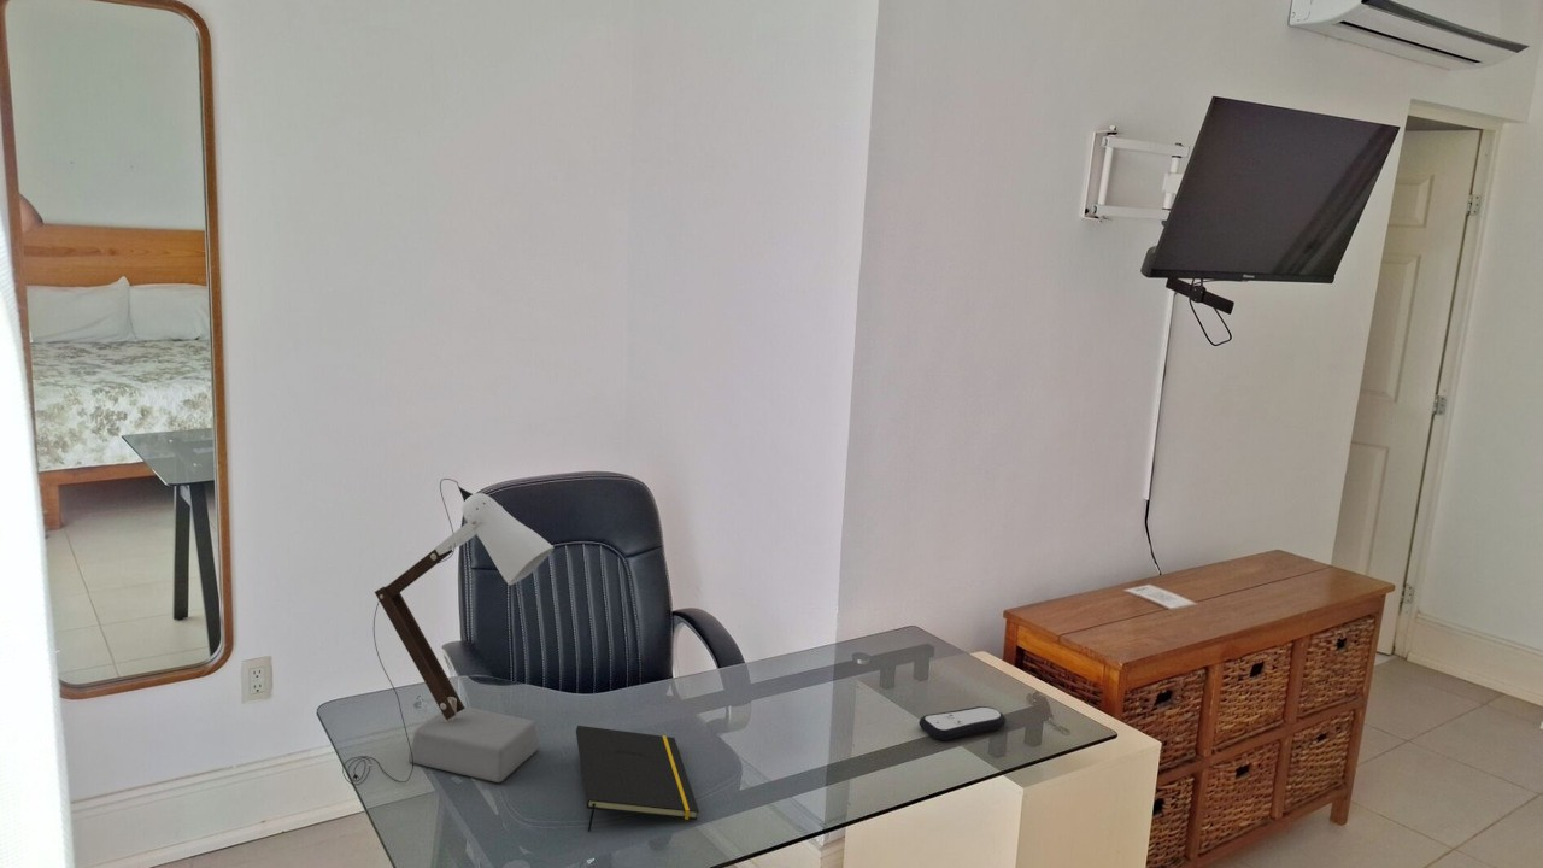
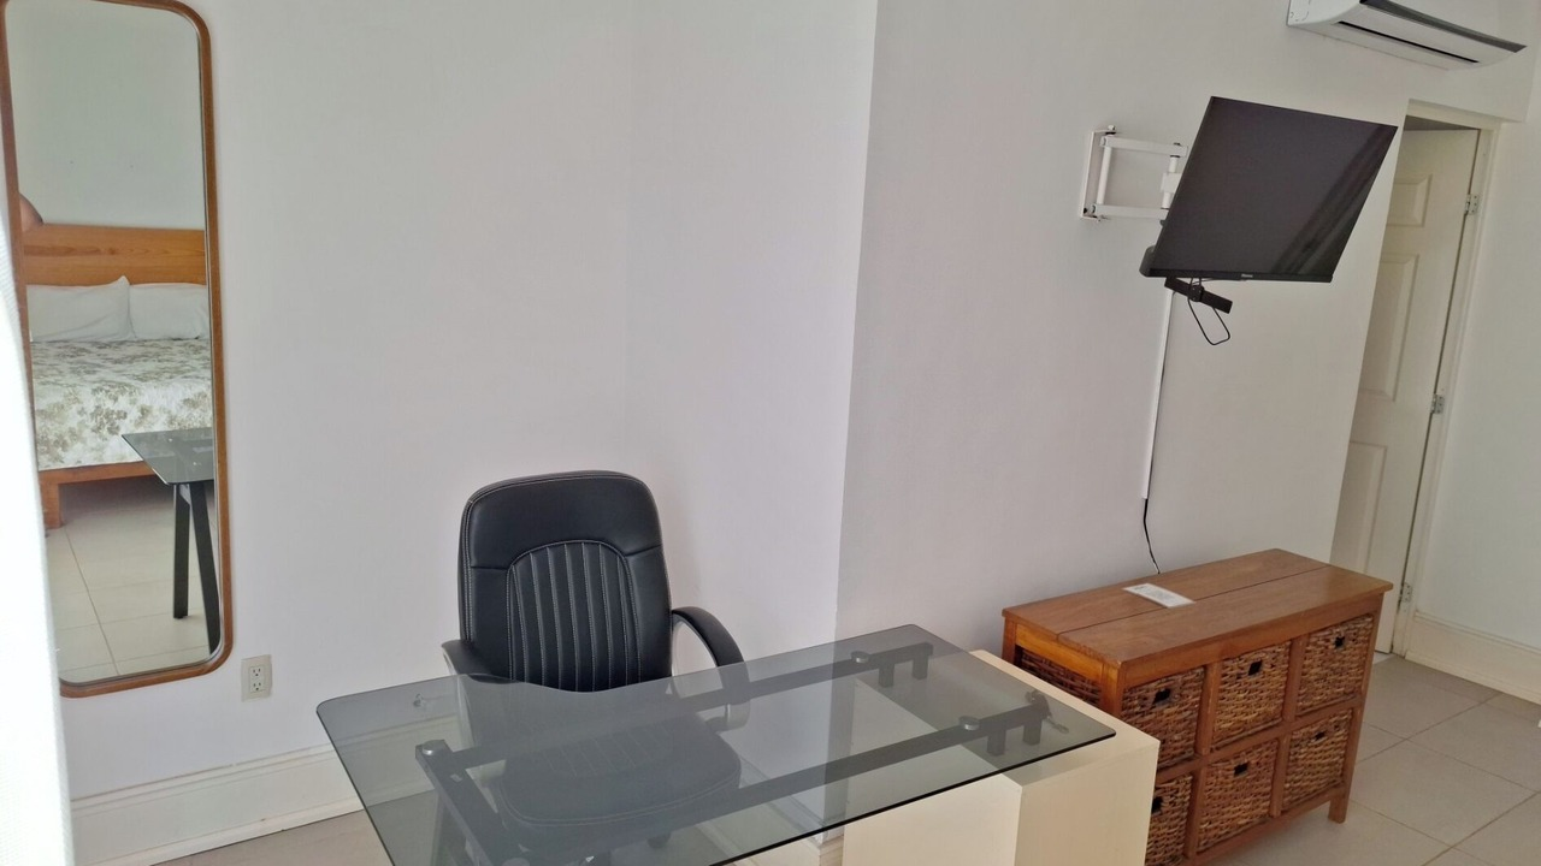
- desk lamp [341,477,555,786]
- remote control [917,705,1007,741]
- notepad [575,725,700,833]
